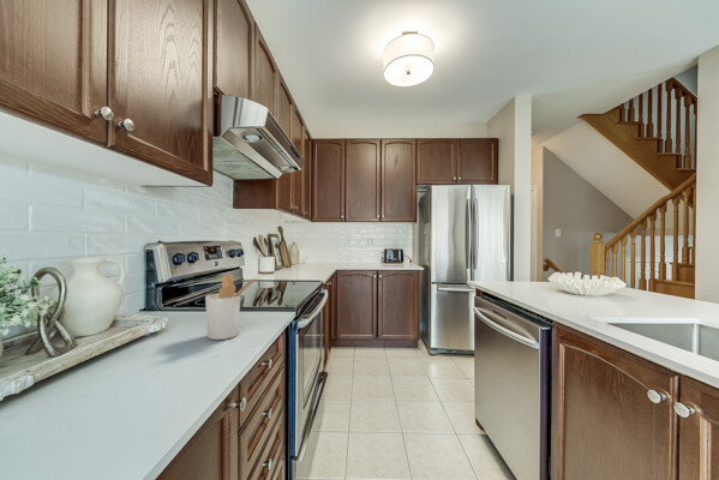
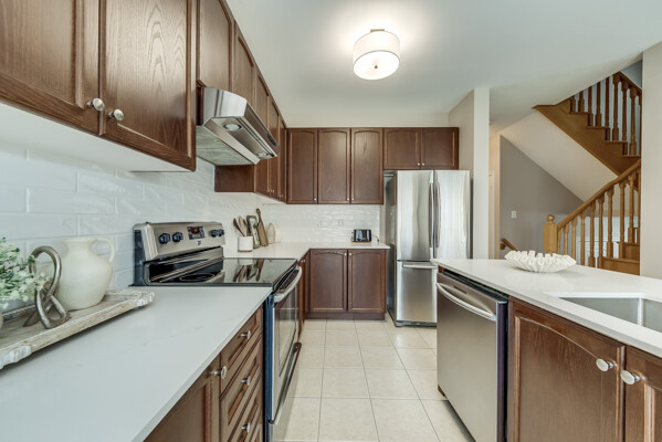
- utensil holder [204,272,259,341]
